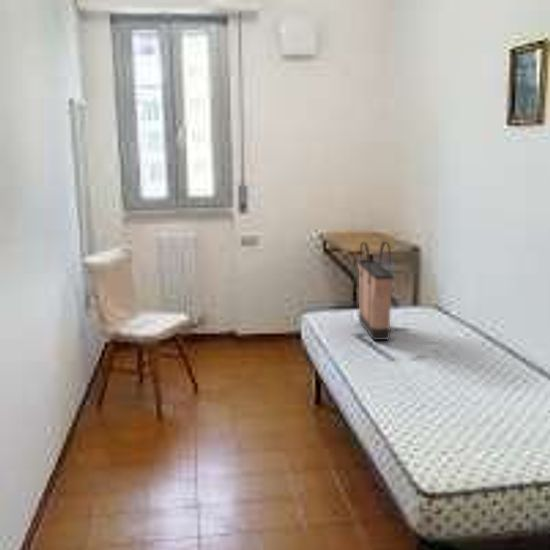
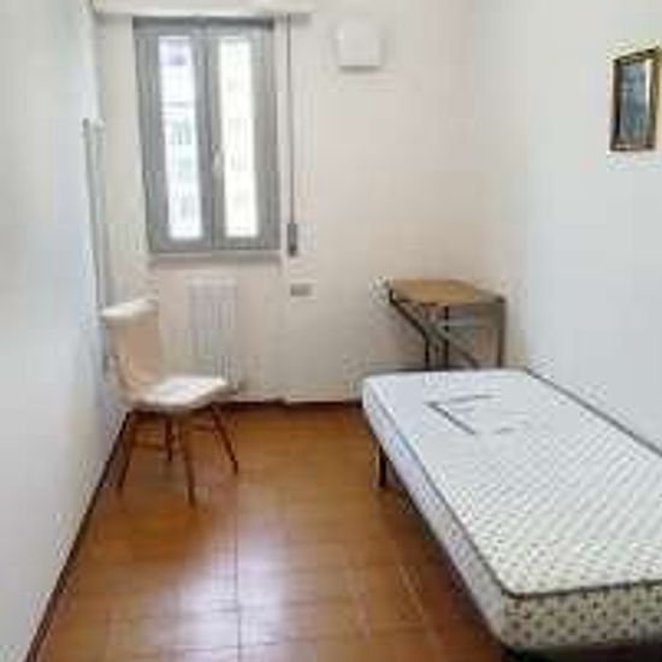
- shopping bag [357,240,394,341]
